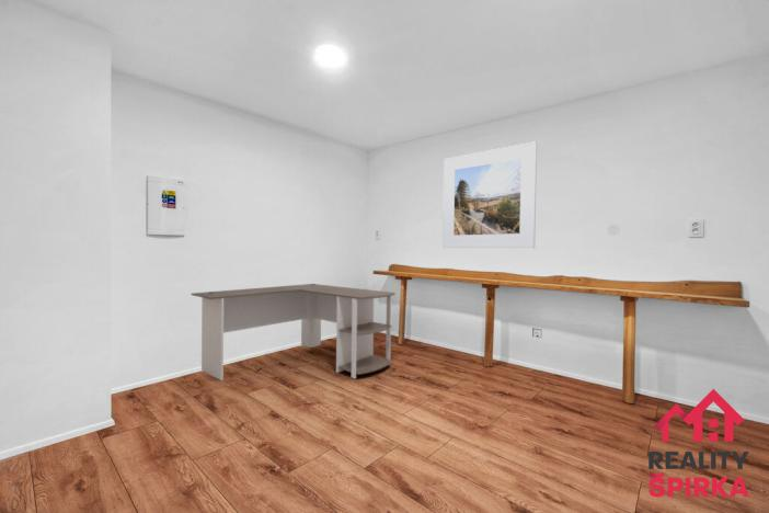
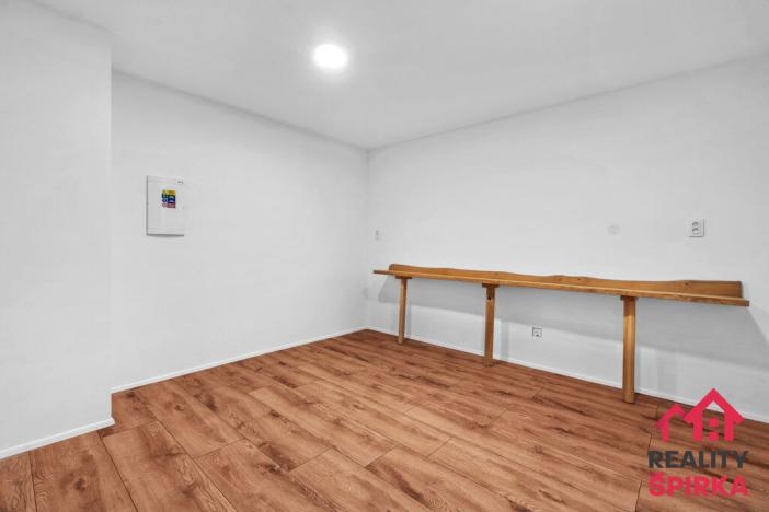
- desk [190,283,397,381]
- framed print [441,140,538,249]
